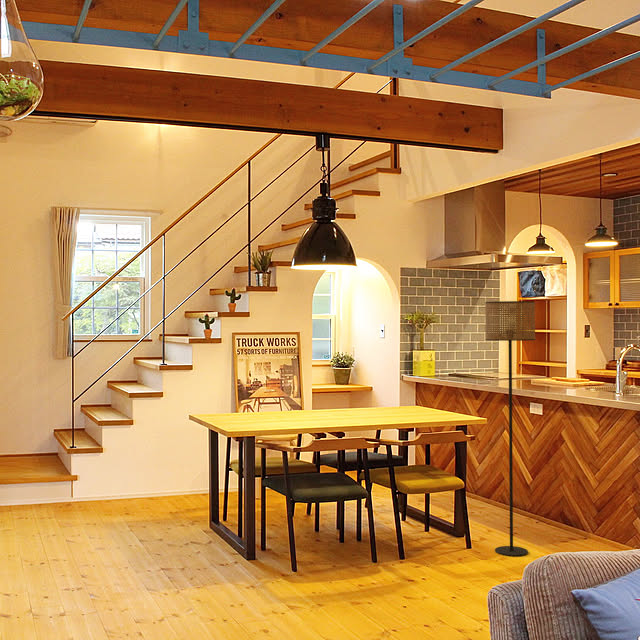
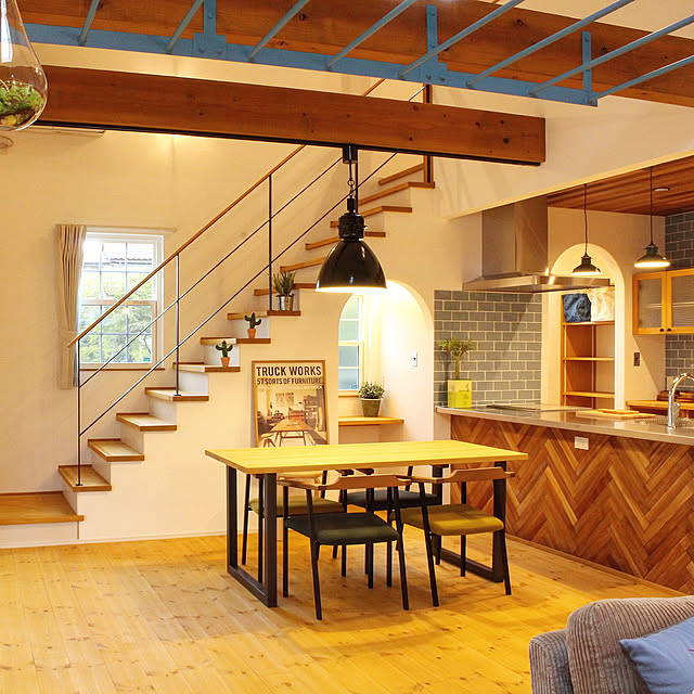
- floor lamp [484,300,536,557]
